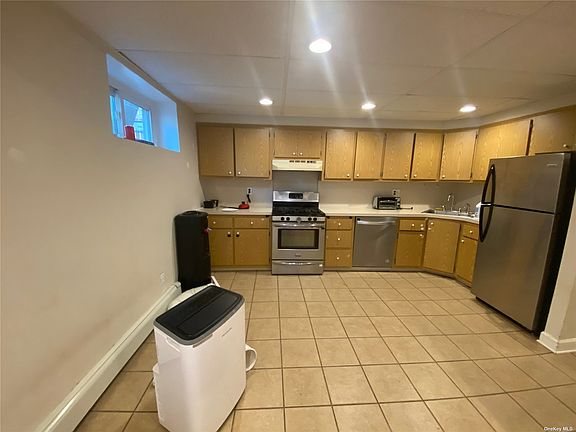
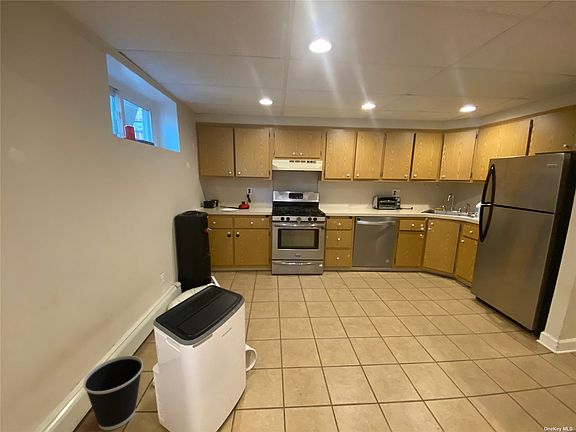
+ wastebasket [82,355,144,431]
